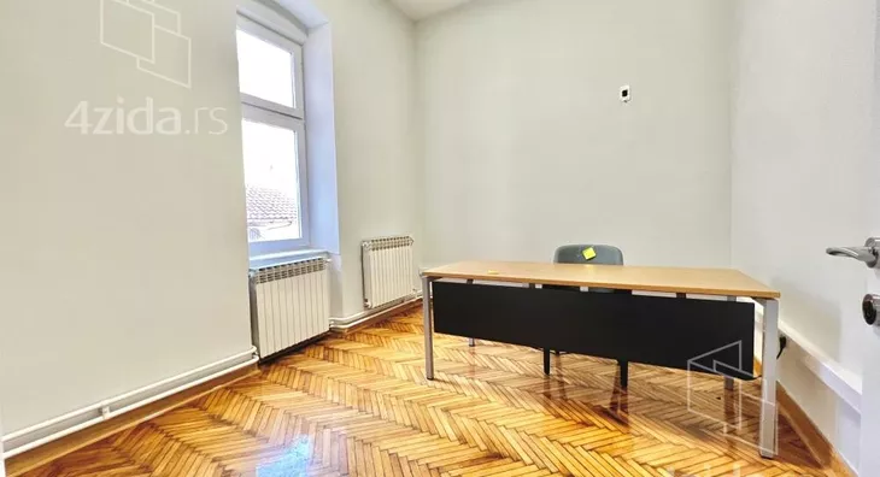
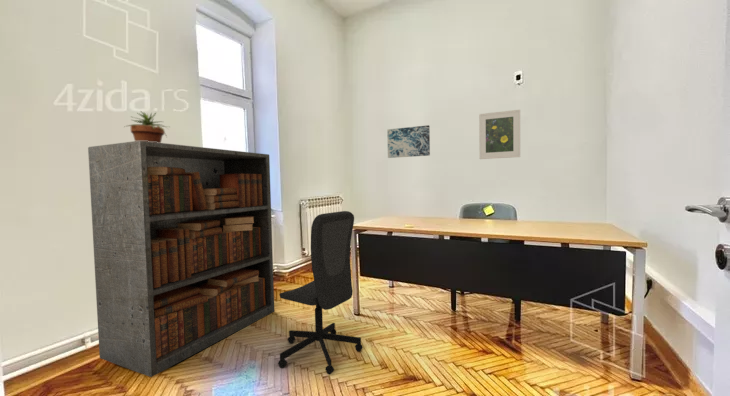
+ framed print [478,109,521,160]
+ wall art [386,124,431,159]
+ potted plant [124,110,170,143]
+ bookcase [87,140,275,378]
+ office chair [277,210,364,376]
